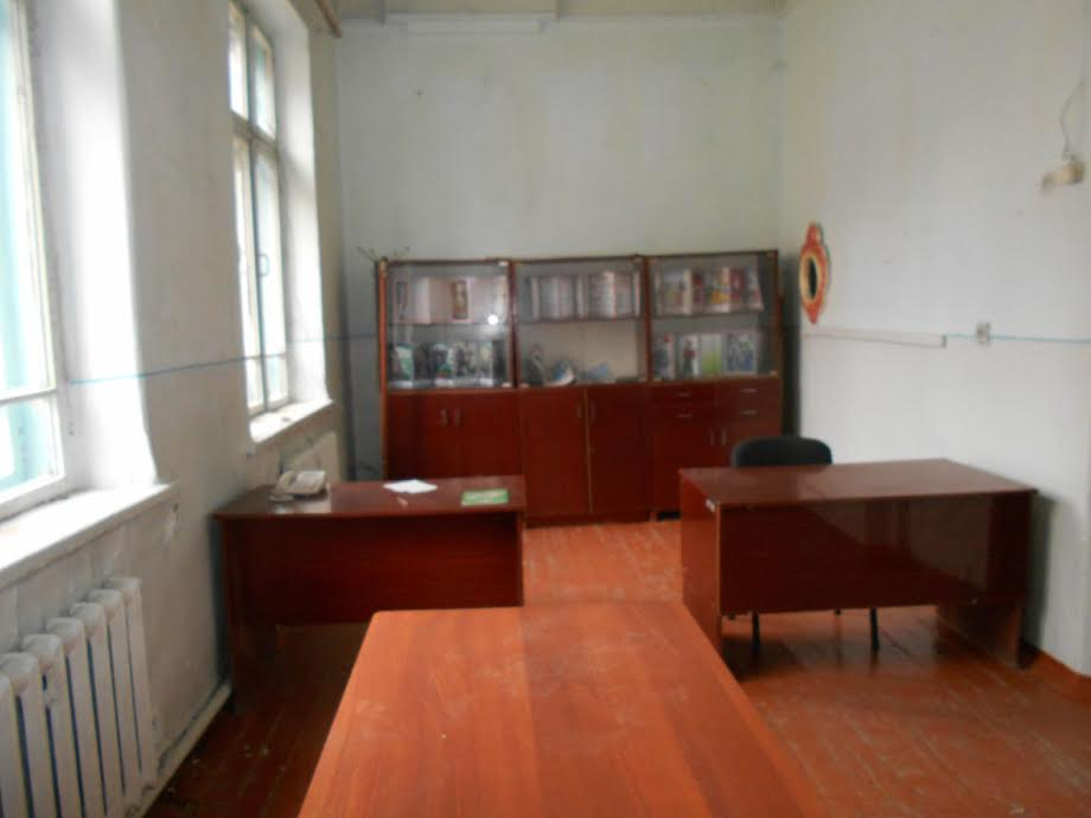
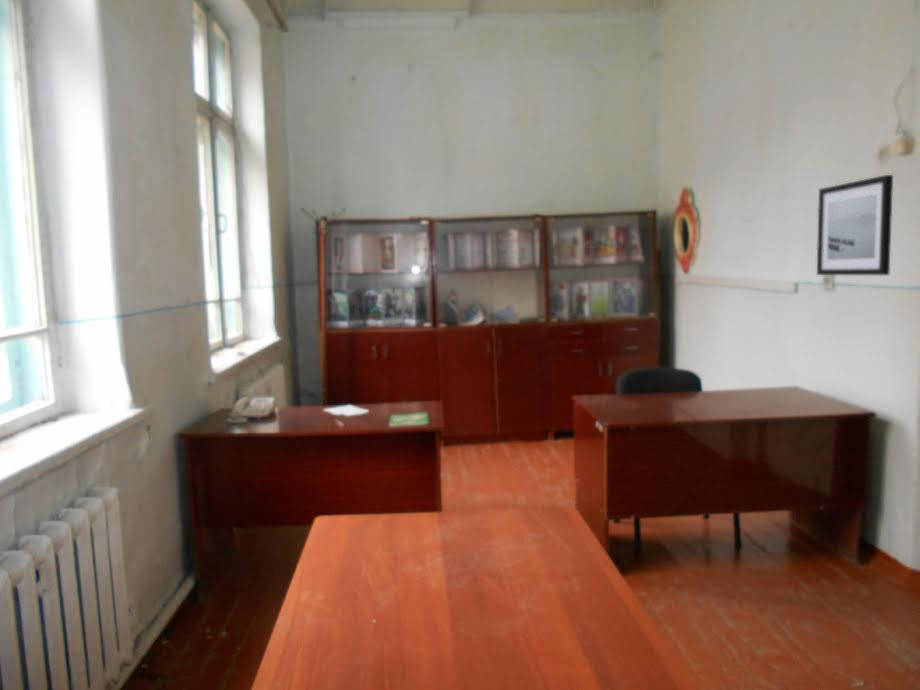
+ wall art [816,174,894,276]
